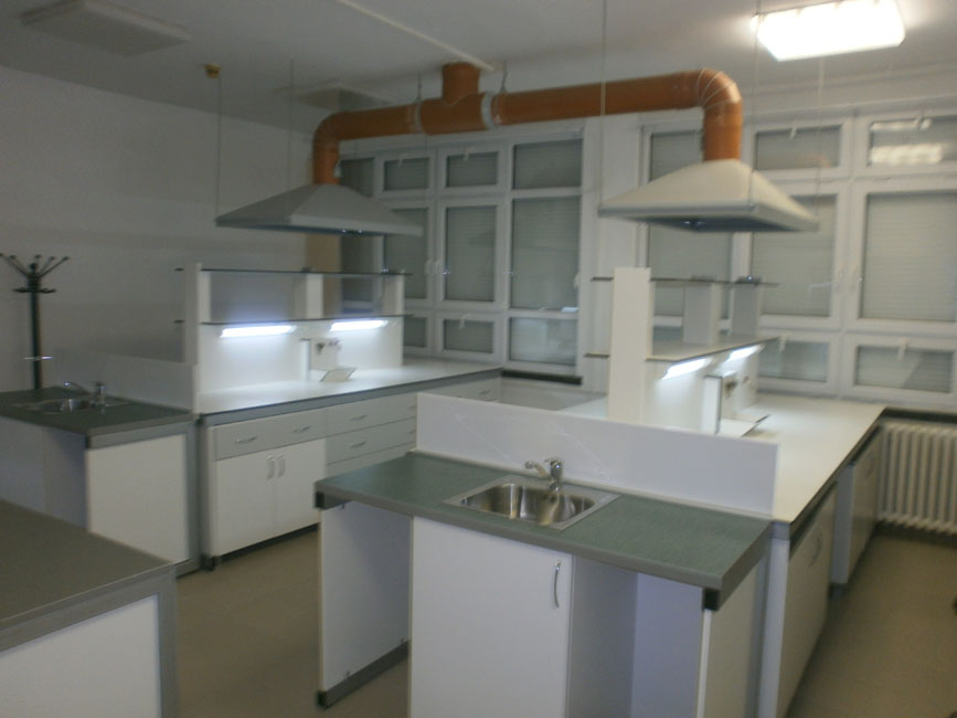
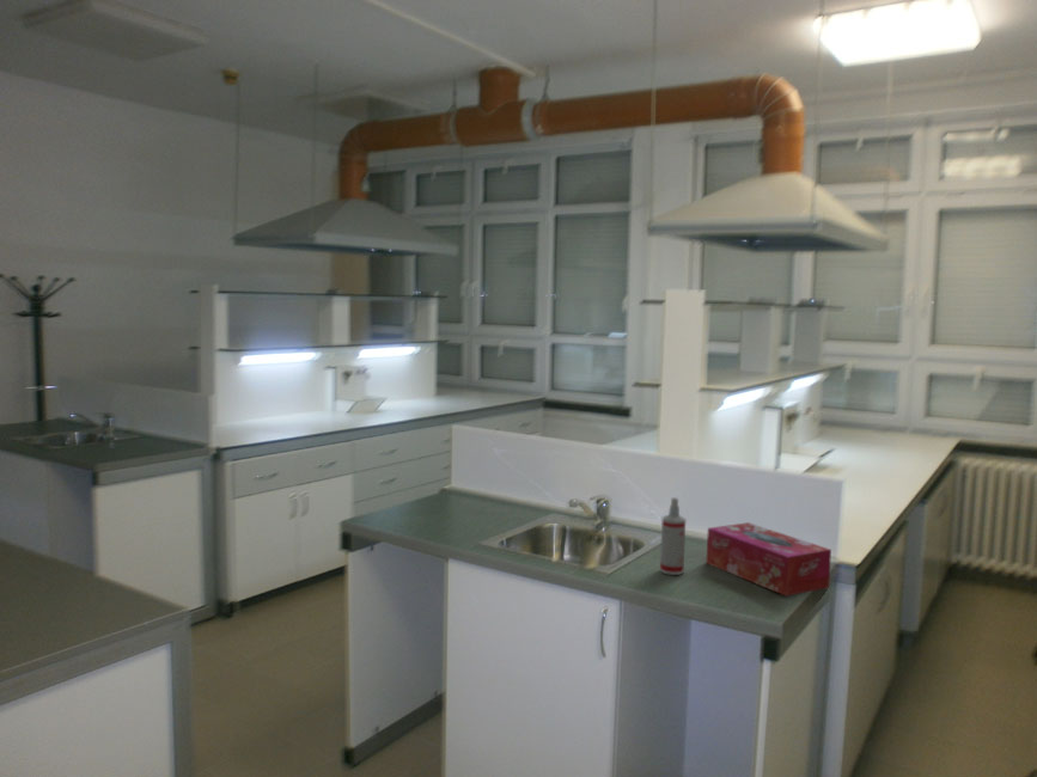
+ tissue box [704,521,832,598]
+ spray bottle [659,496,687,576]
